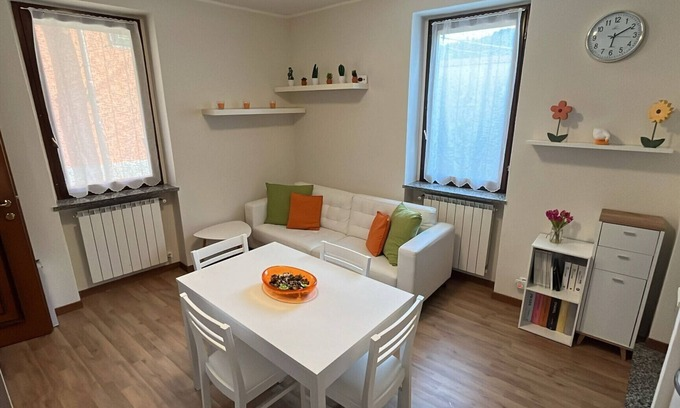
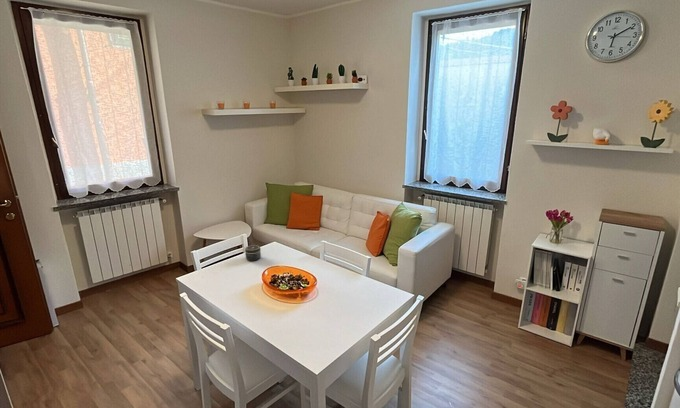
+ jar [244,244,262,262]
